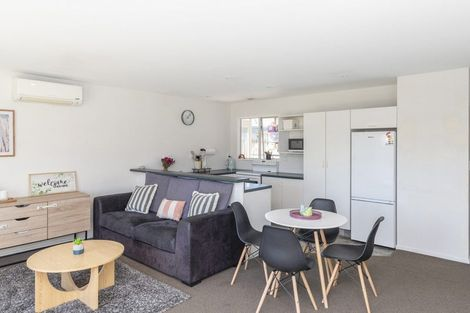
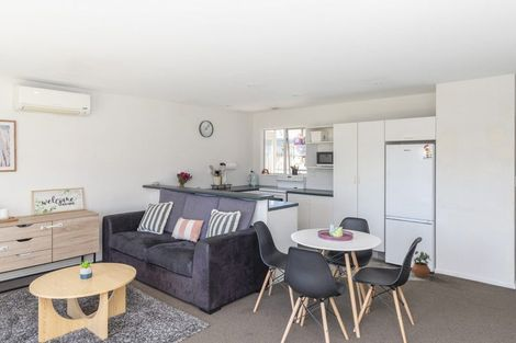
+ potted plant [411,250,433,278]
